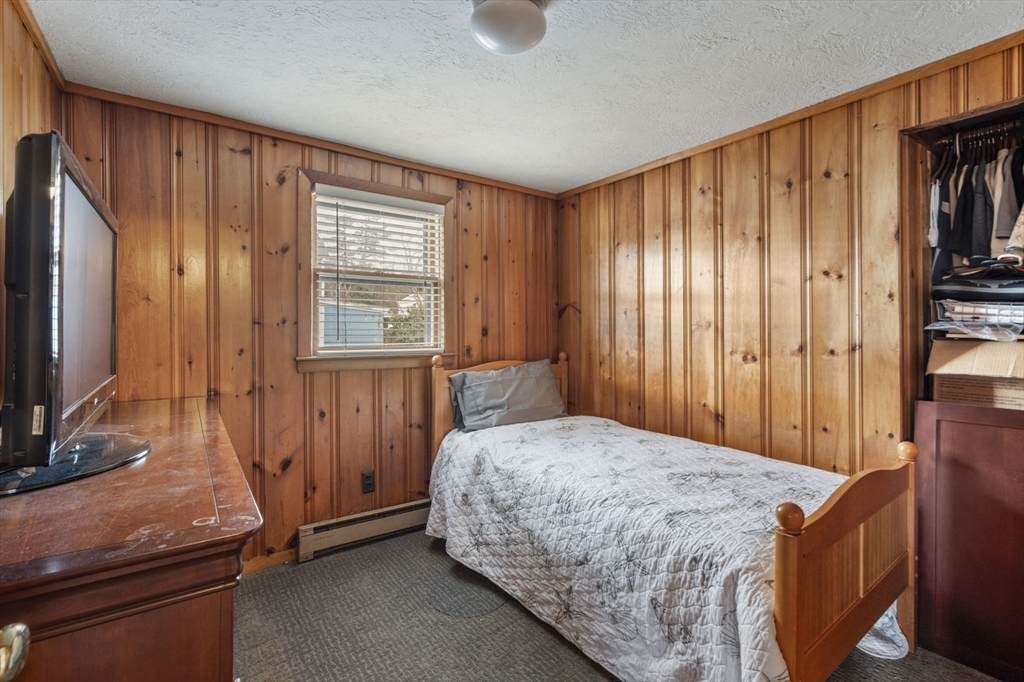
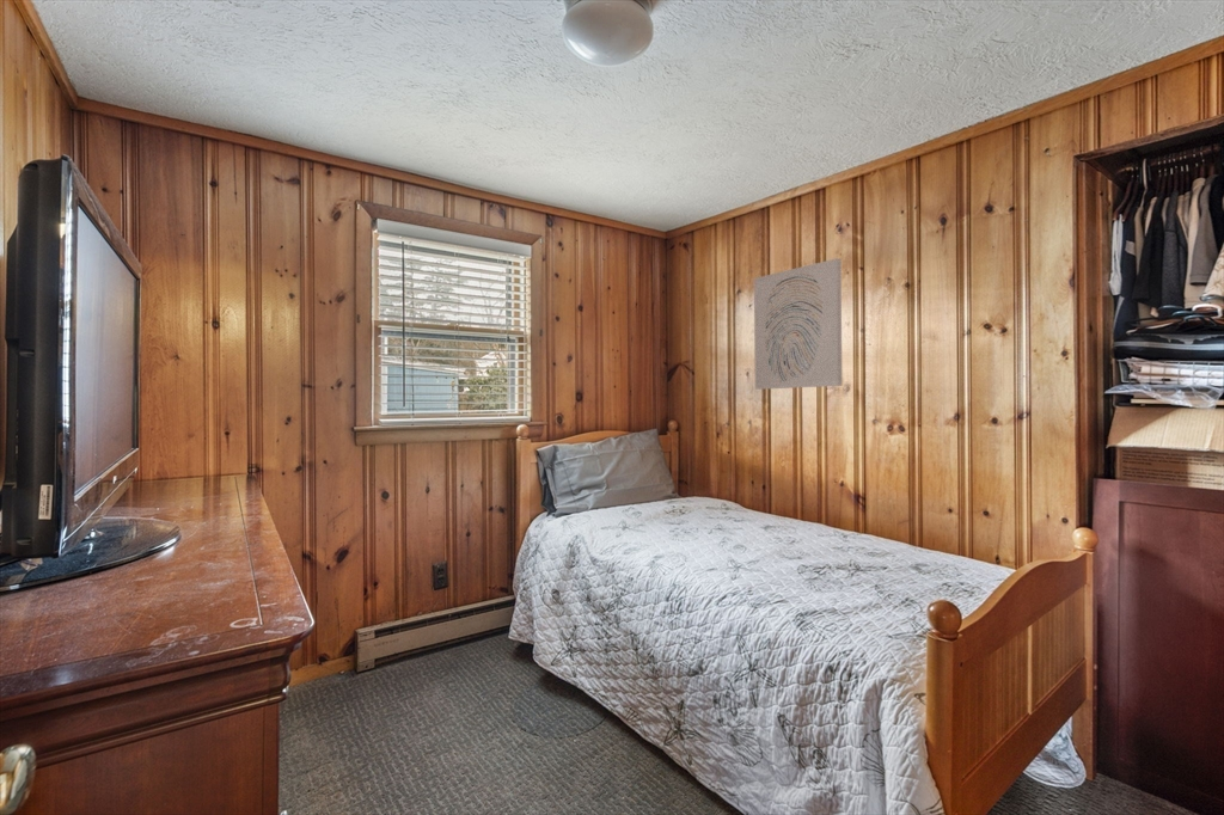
+ wall art [753,257,844,391]
